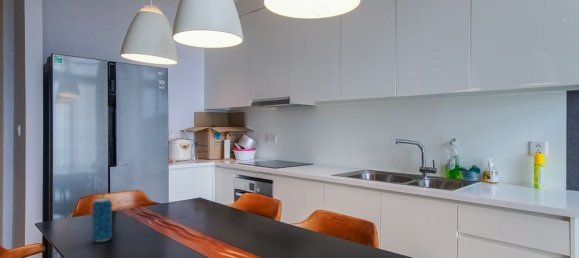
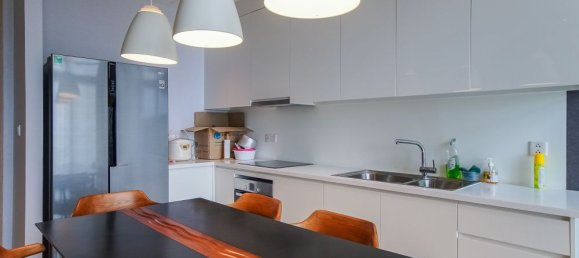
- beverage can [92,197,113,243]
